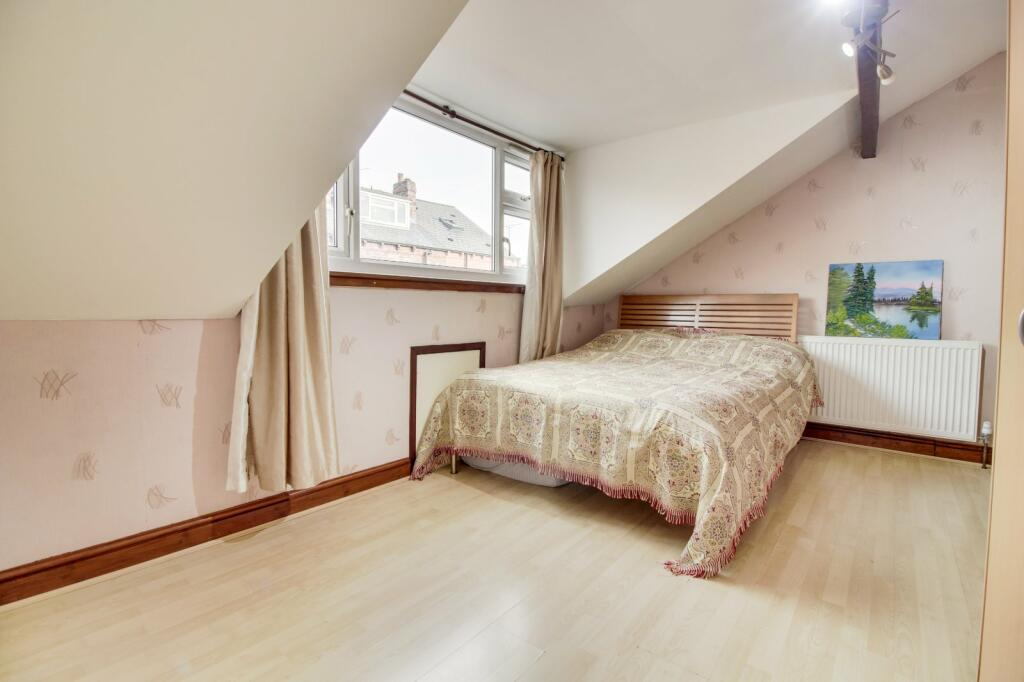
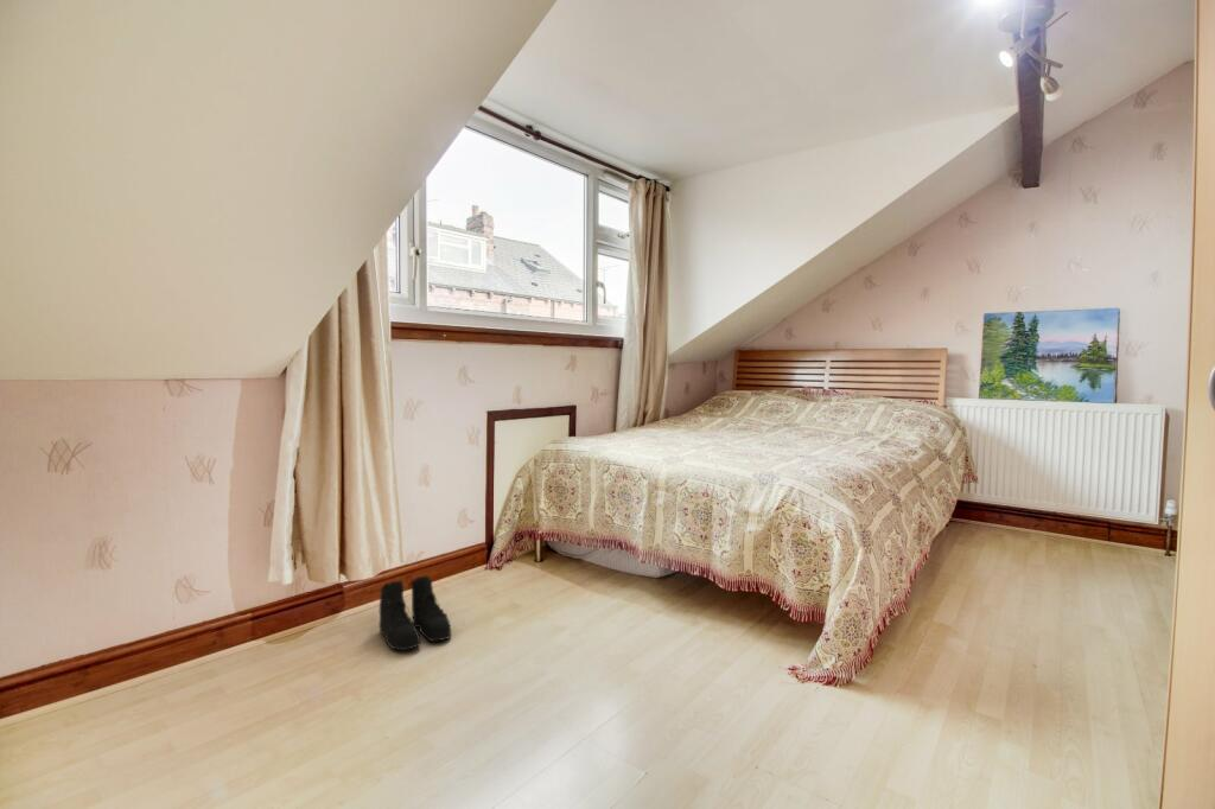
+ boots [379,574,452,651]
